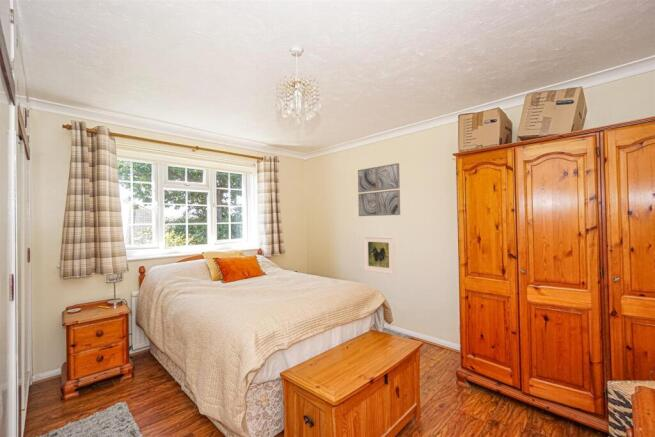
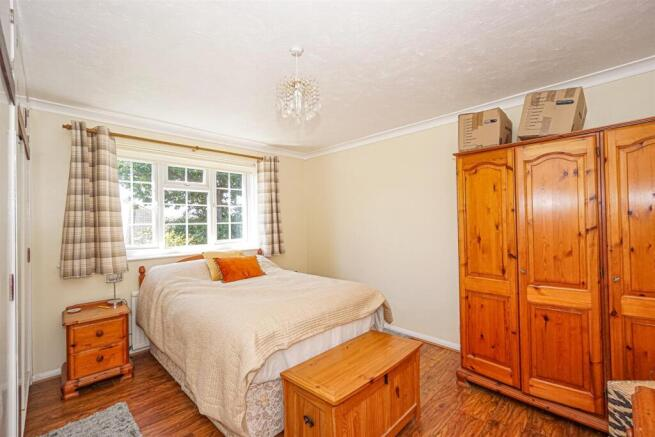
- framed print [362,235,396,276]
- wall art [357,162,401,217]
